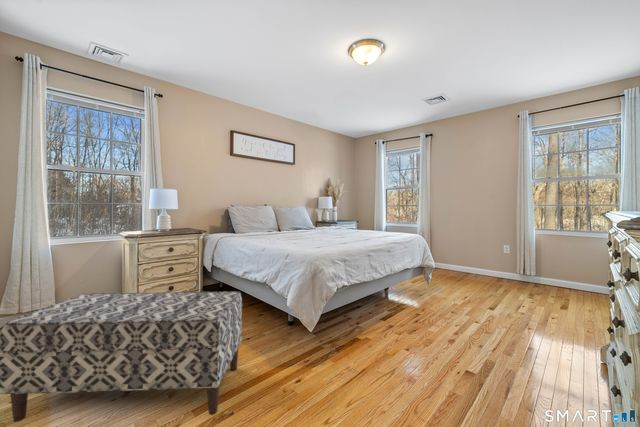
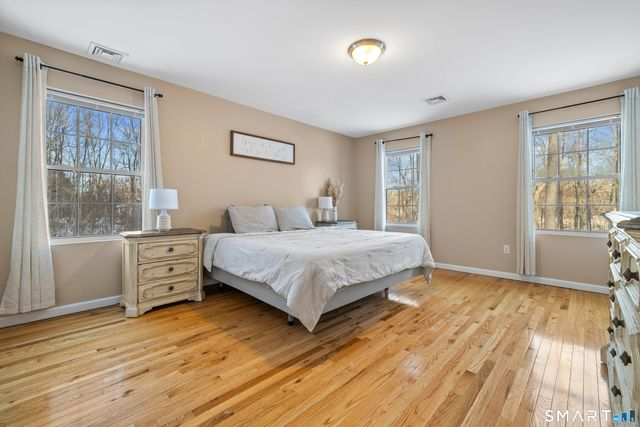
- bench [0,290,243,423]
